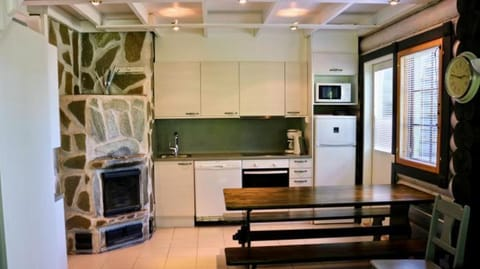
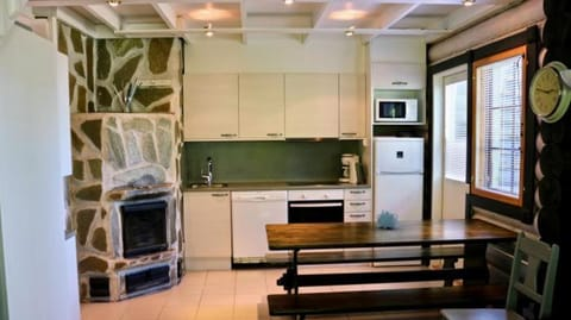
+ teapot [375,208,400,231]
